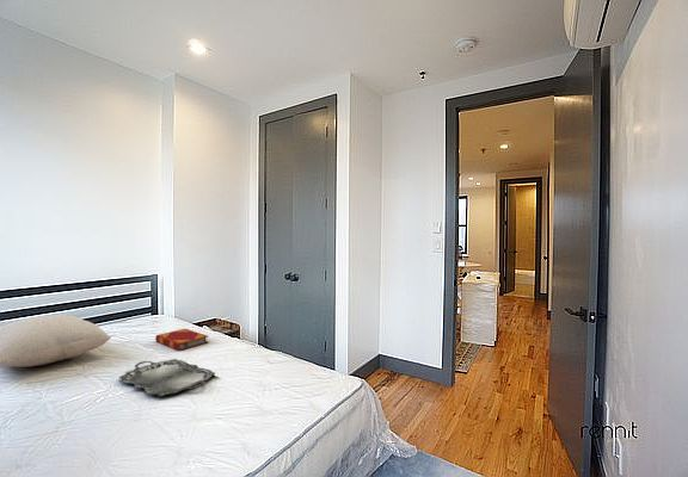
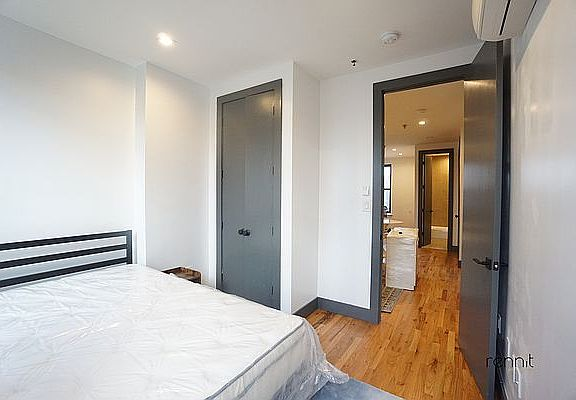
- serving tray [118,358,216,397]
- hardback book [154,328,210,352]
- pillow [0,314,112,368]
